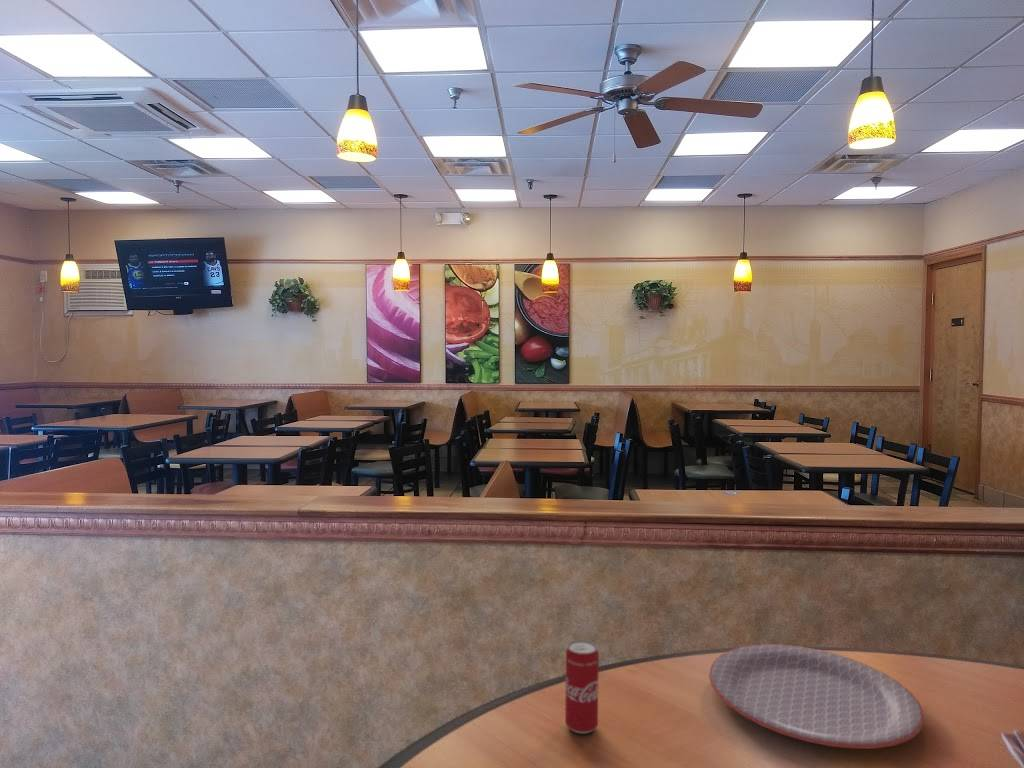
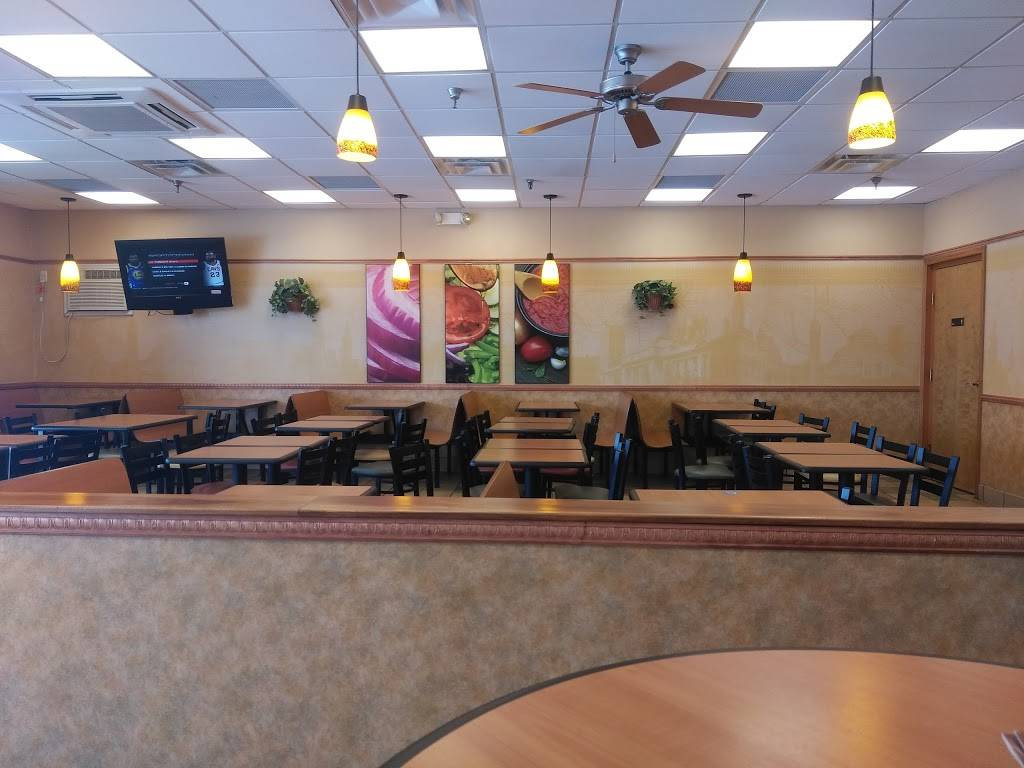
- plate [708,643,925,750]
- beverage can [564,638,600,735]
